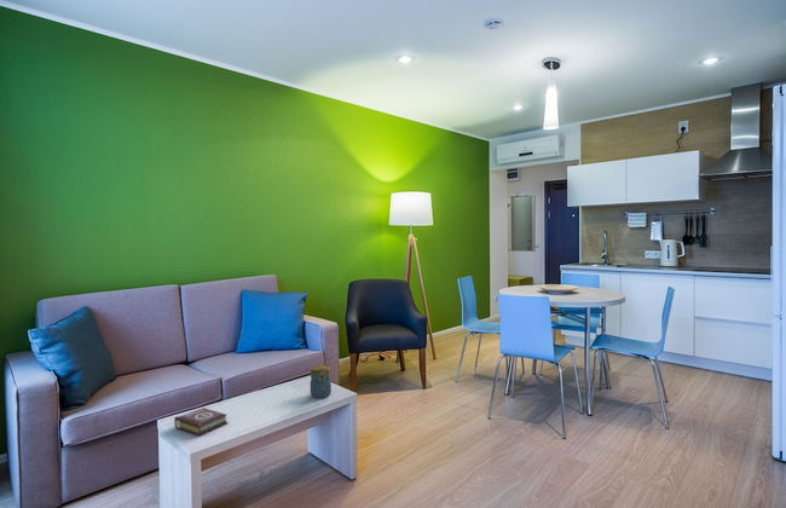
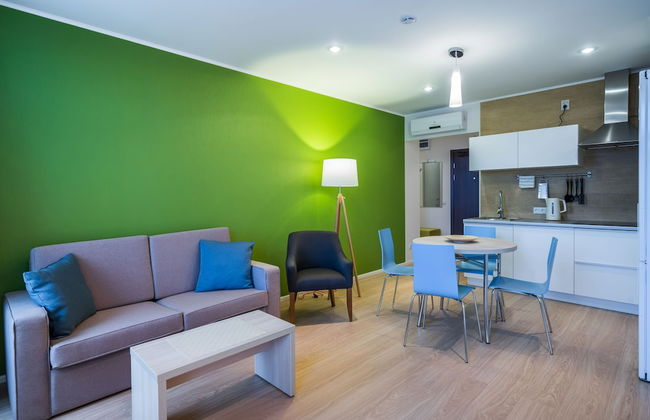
- book [173,406,229,437]
- jar [310,364,333,399]
